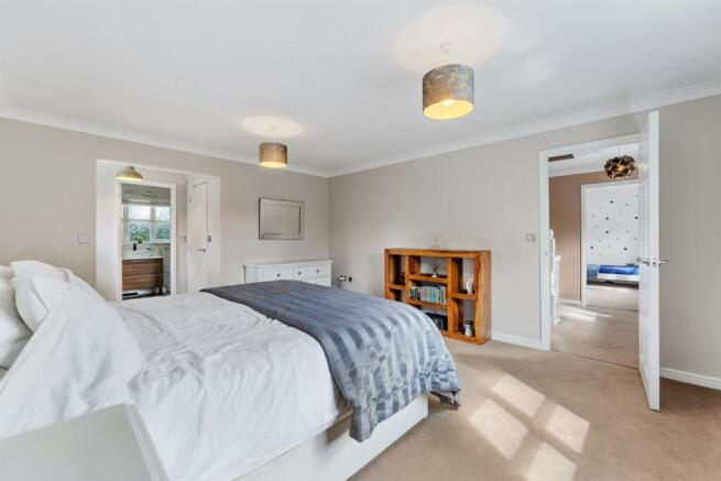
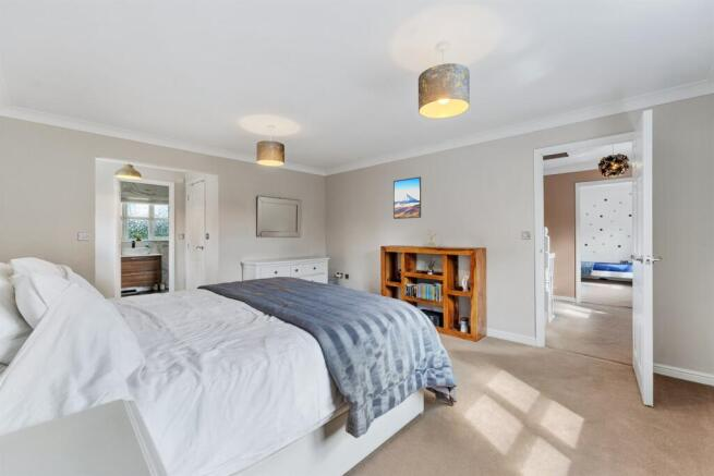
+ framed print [392,175,422,220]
